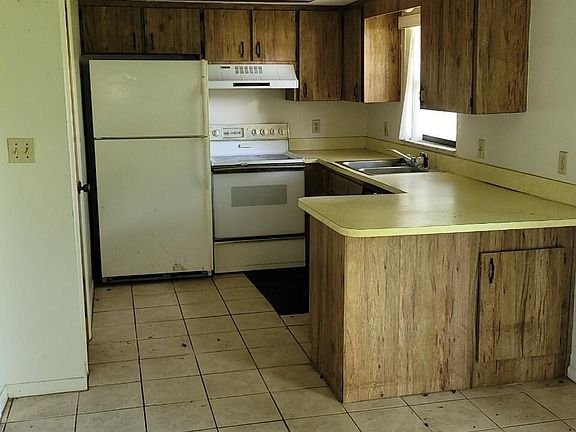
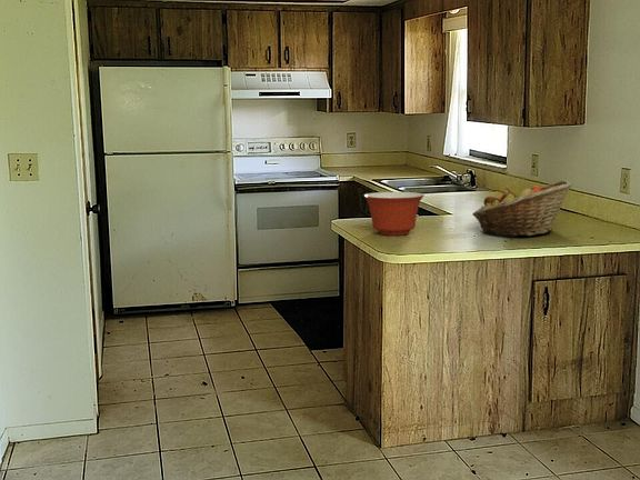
+ mixing bowl [362,191,426,236]
+ fruit basket [472,180,573,238]
